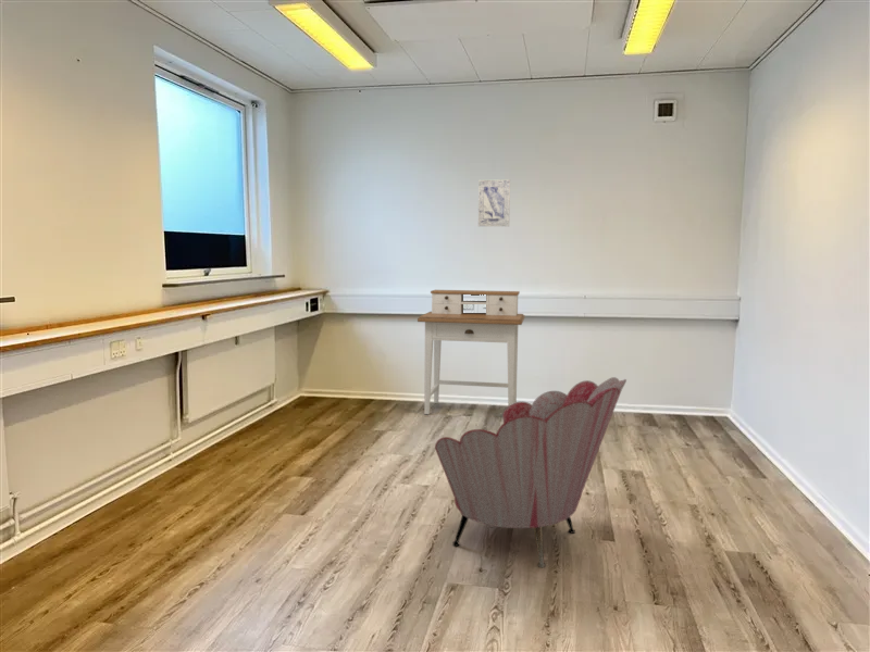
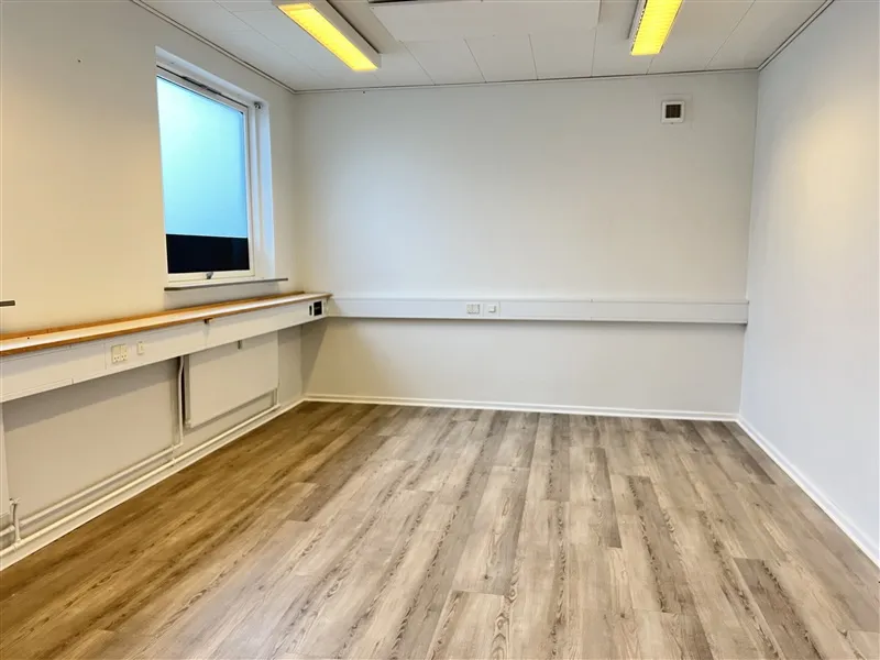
- armchair [434,376,627,568]
- wall art [477,178,511,227]
- desk [417,289,525,415]
